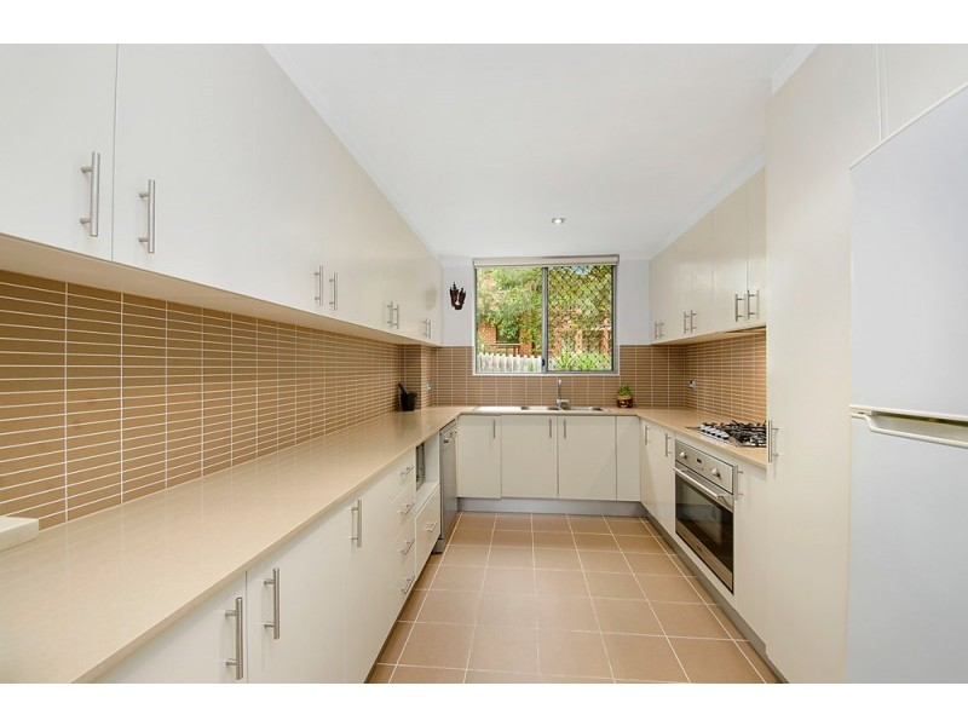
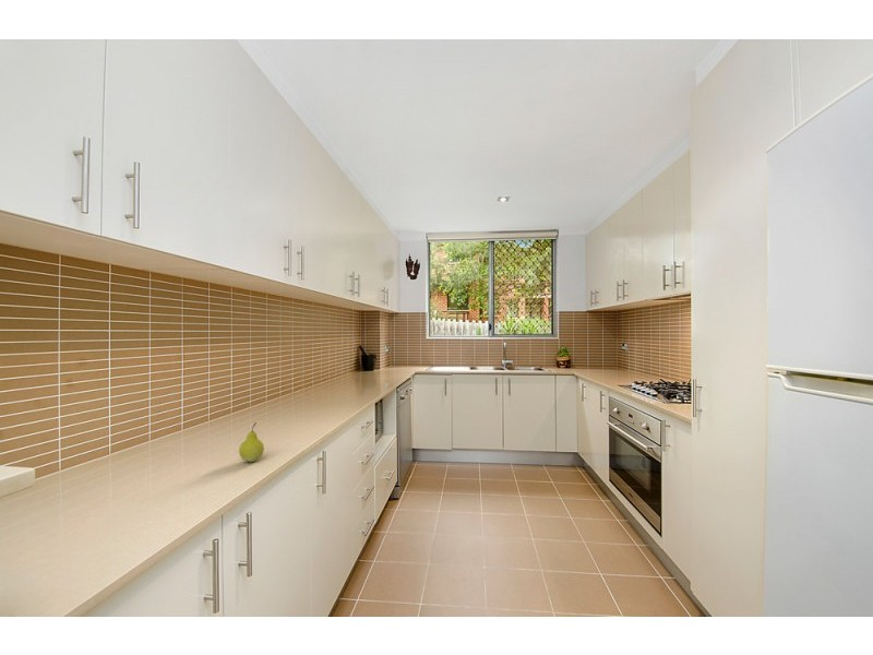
+ fruit [238,421,265,463]
